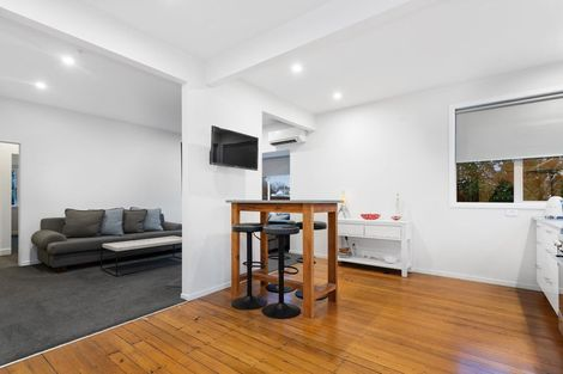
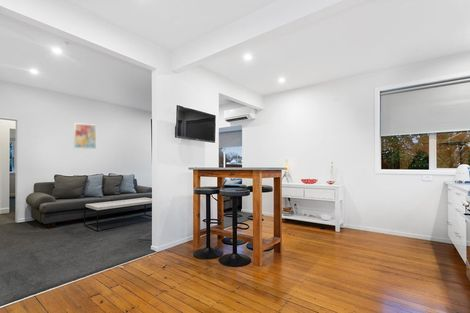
+ wall art [73,122,97,150]
